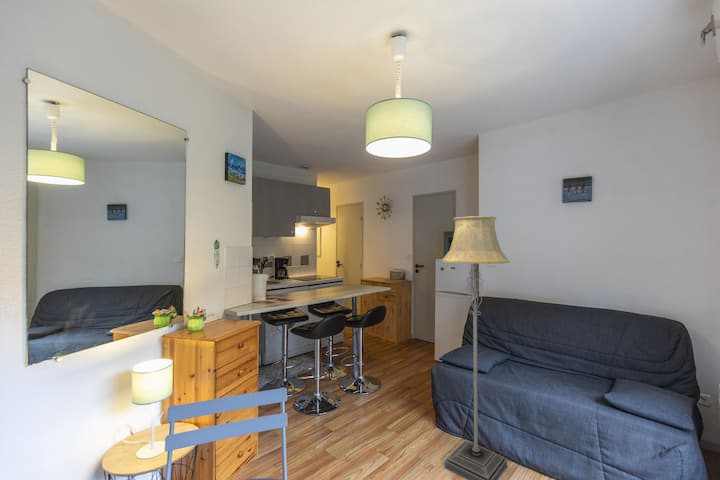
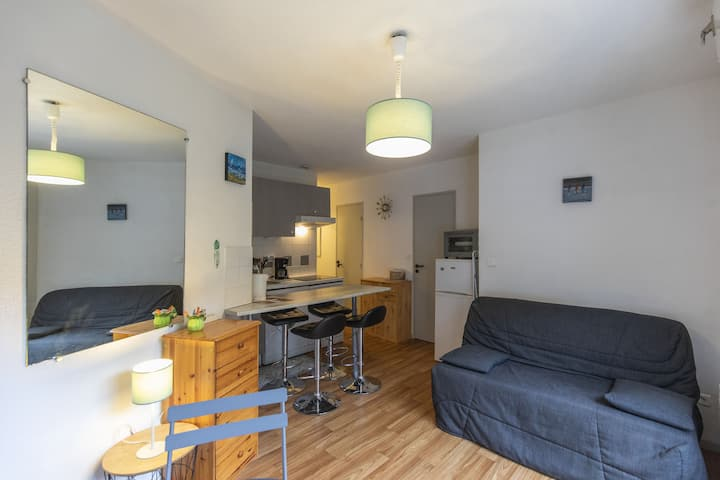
- floor lamp [441,215,511,480]
